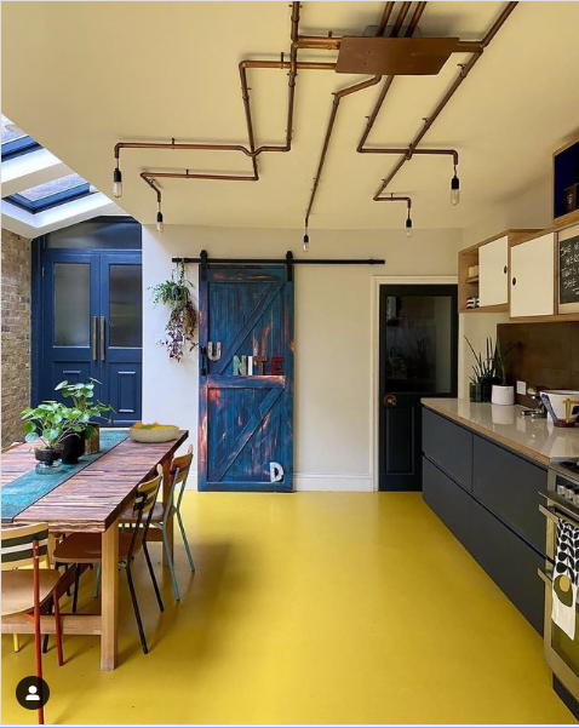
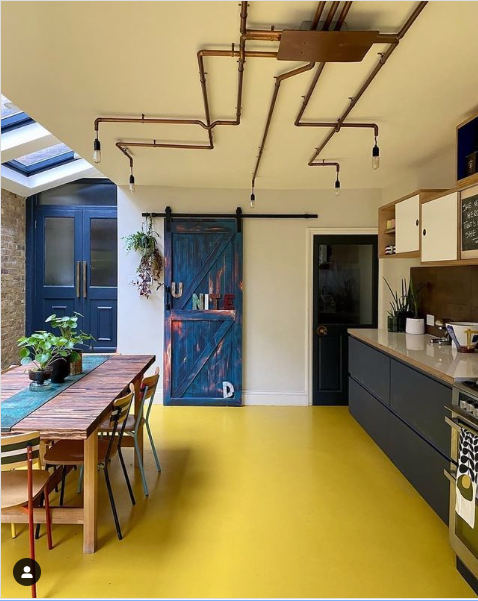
- fruit bowl [128,420,180,443]
